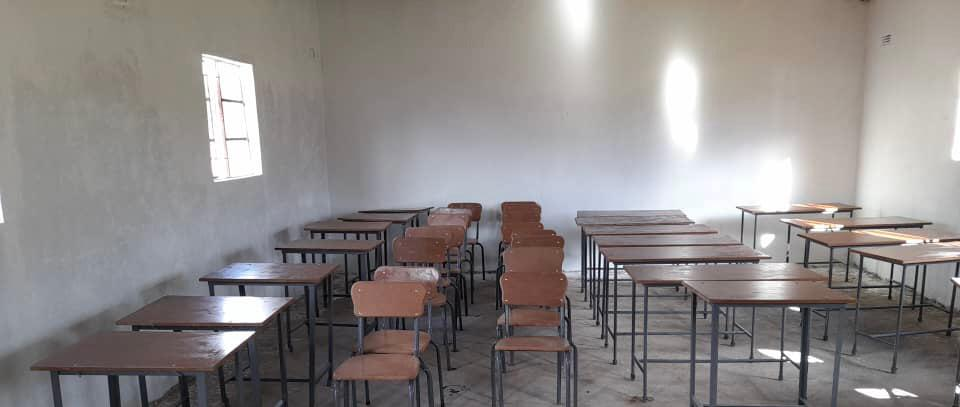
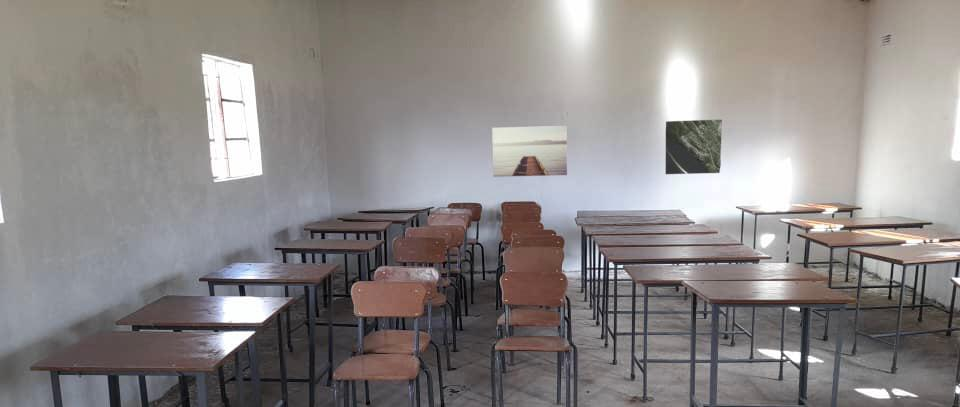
+ wall art [491,125,568,178]
+ map [665,119,723,175]
